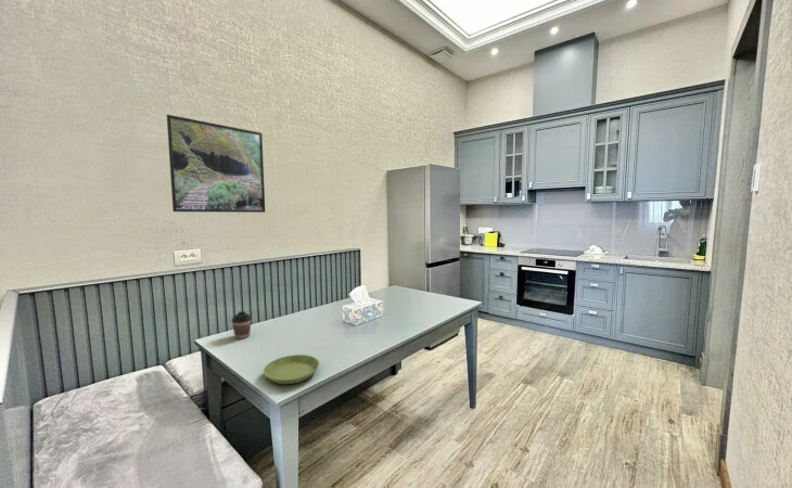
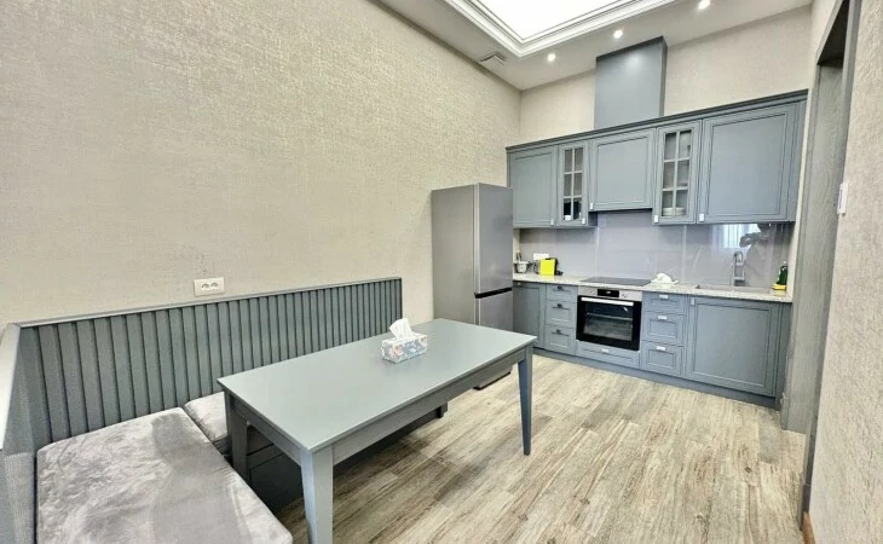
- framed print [166,114,266,214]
- coffee cup [230,310,253,339]
- saucer [263,354,320,385]
